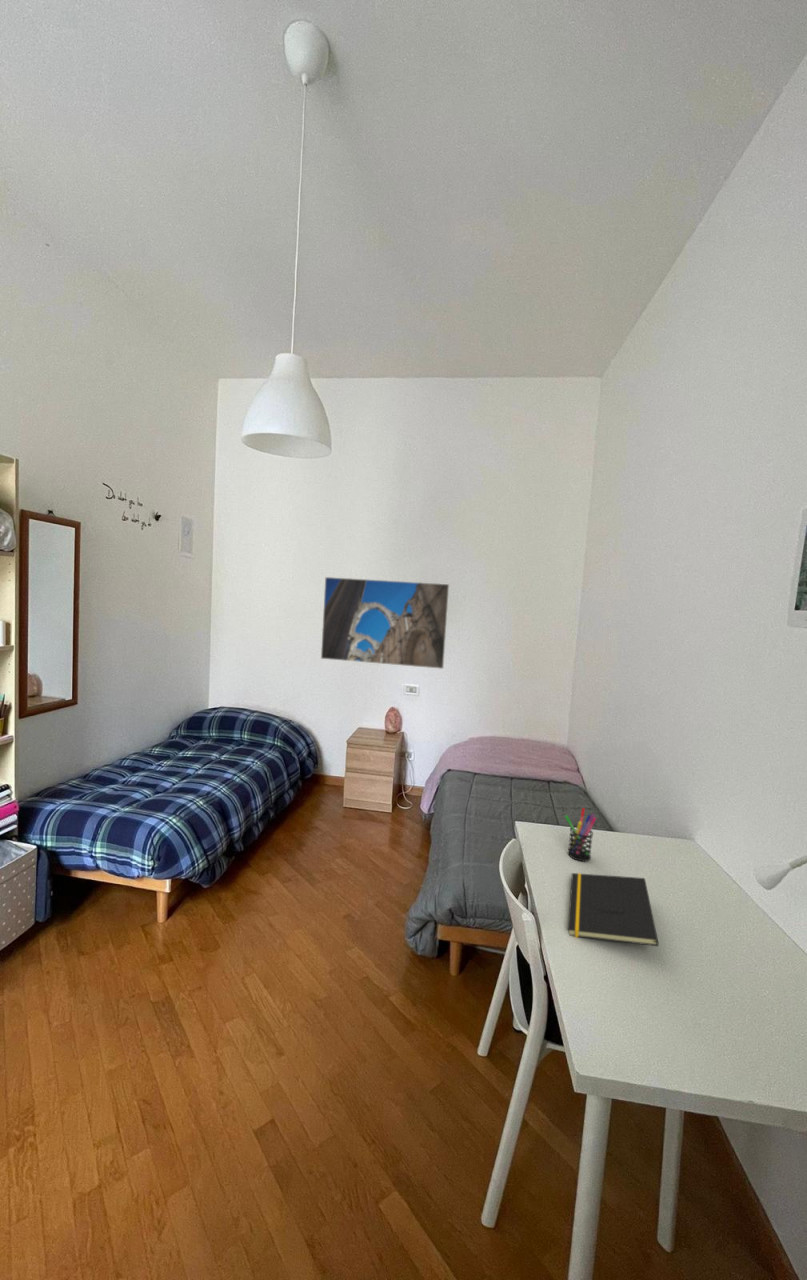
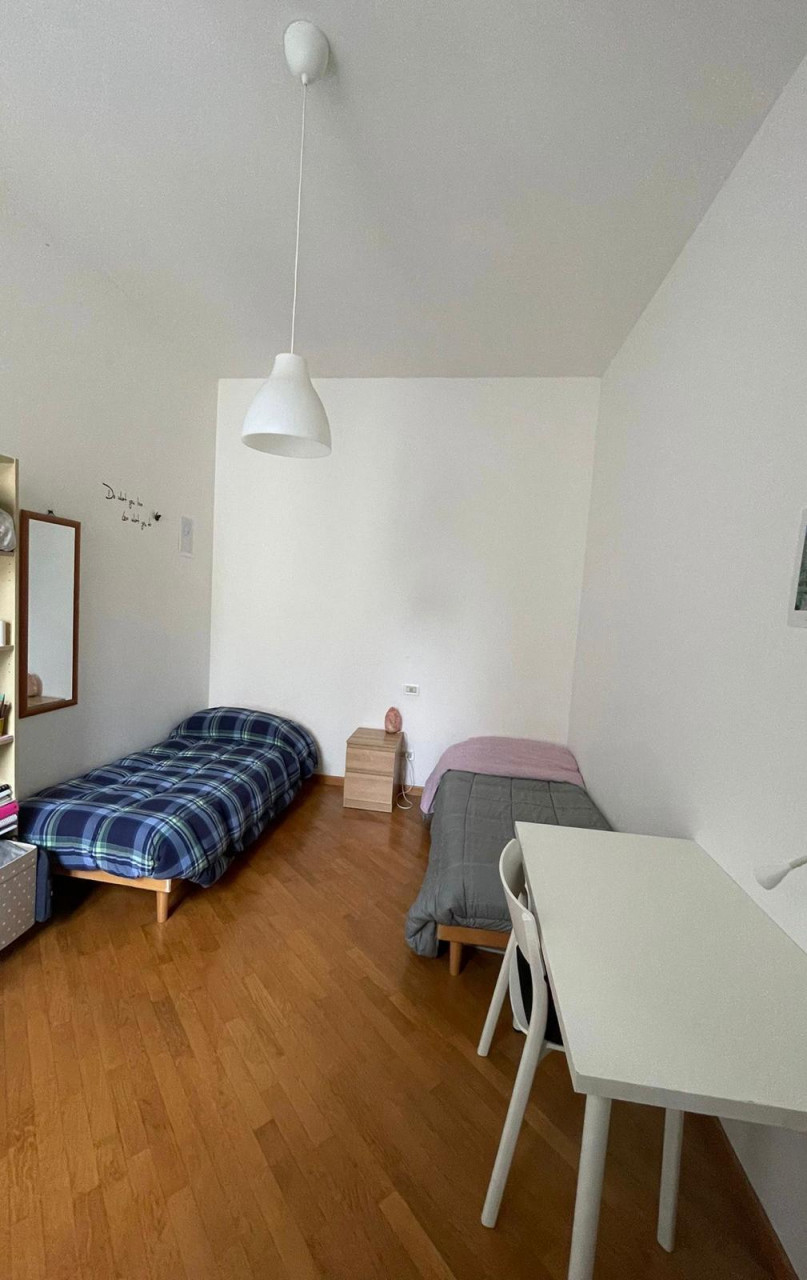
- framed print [320,576,450,670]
- pen holder [564,807,597,862]
- notepad [567,872,660,947]
